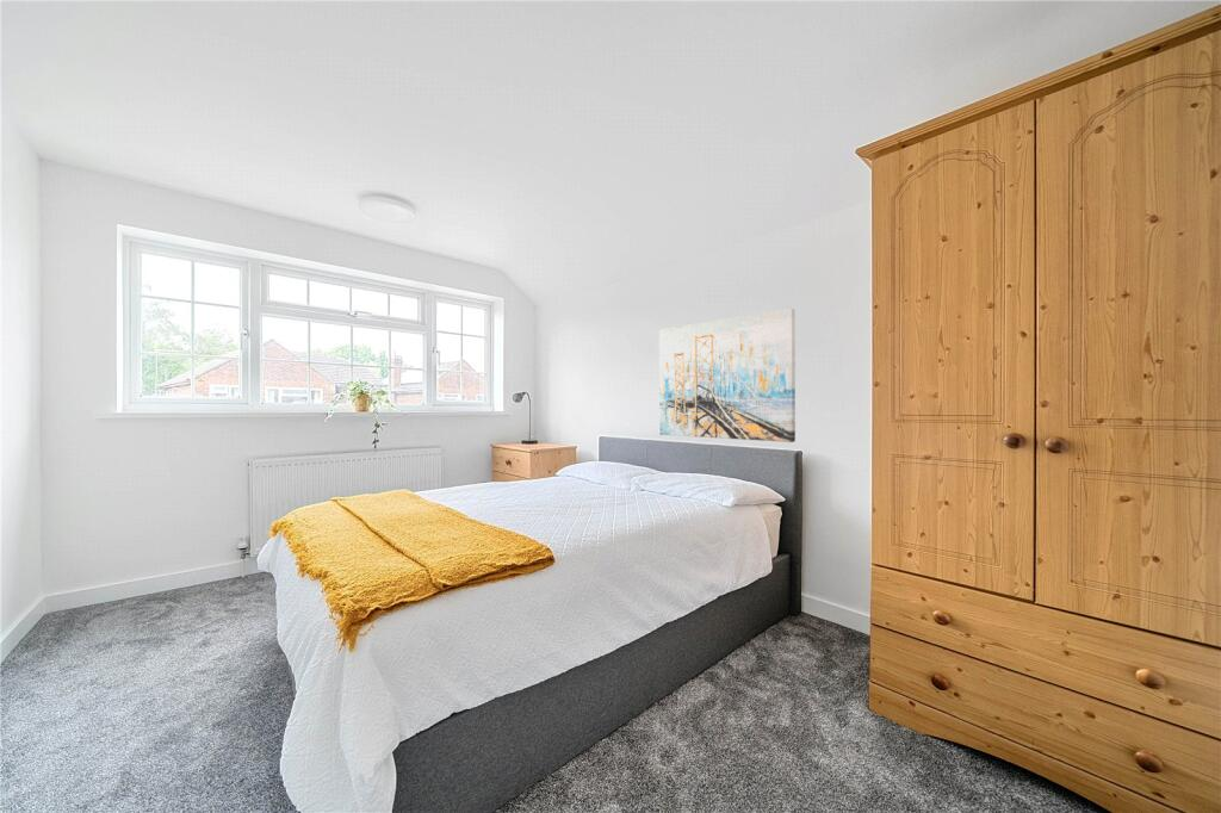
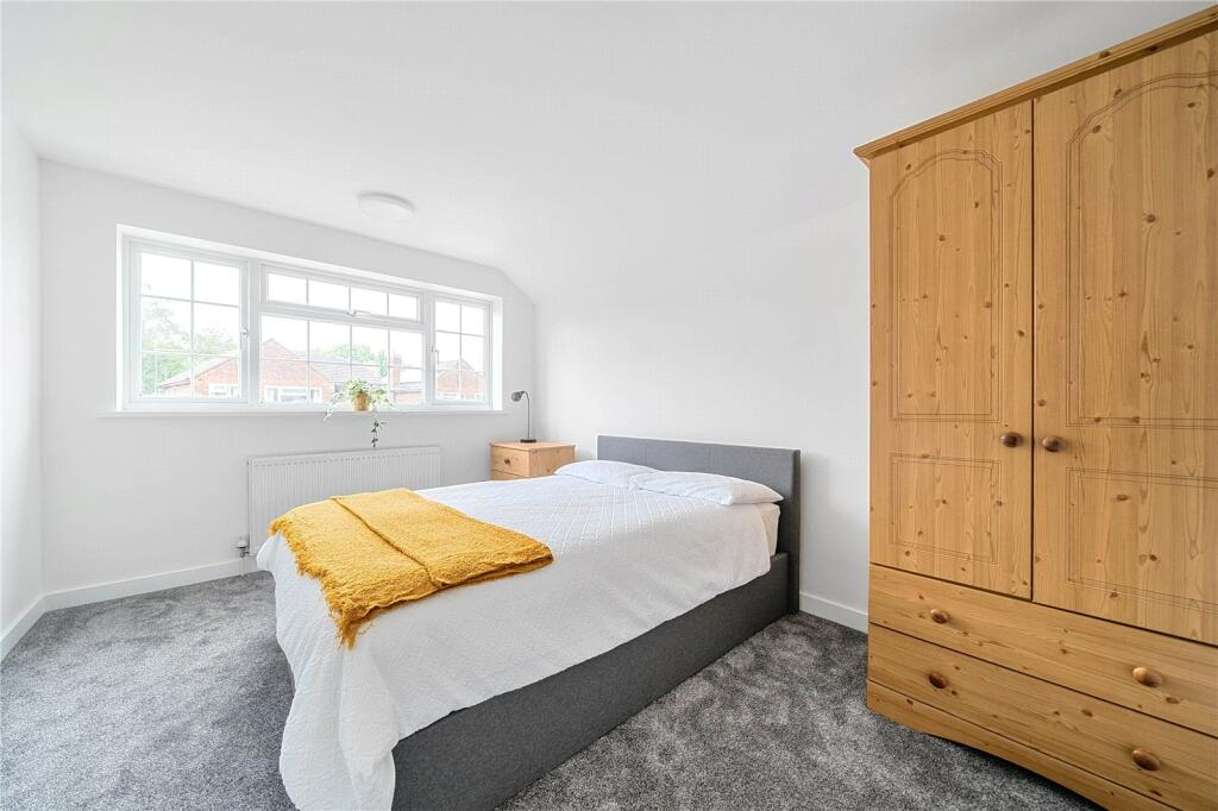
- wall art [658,308,797,443]
